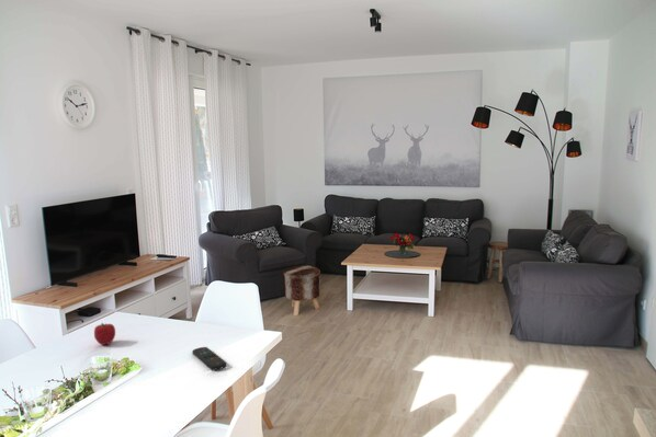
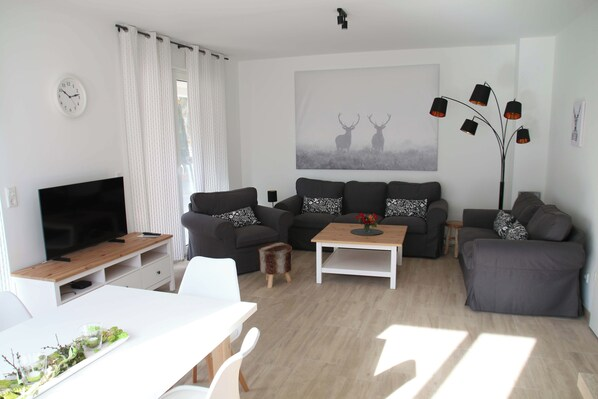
- remote control [191,346,227,371]
- fruit [93,322,116,346]
